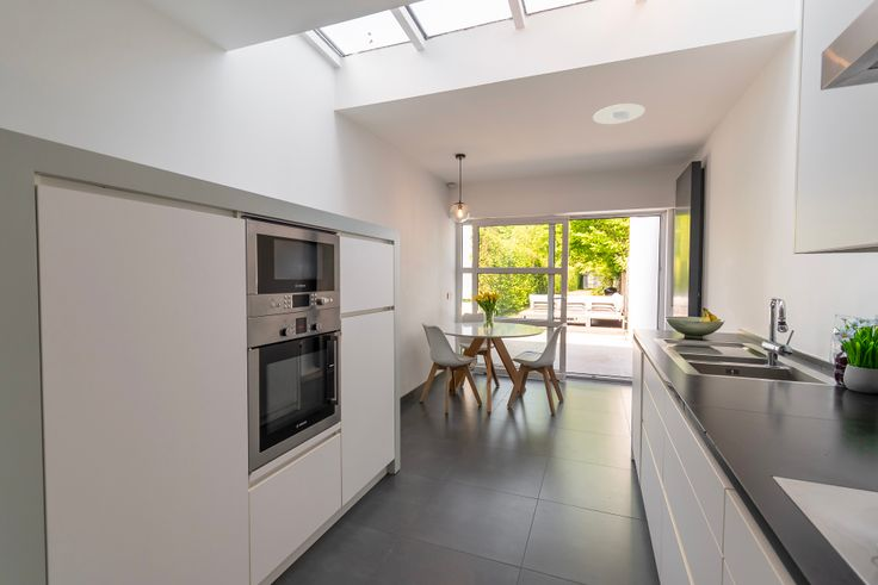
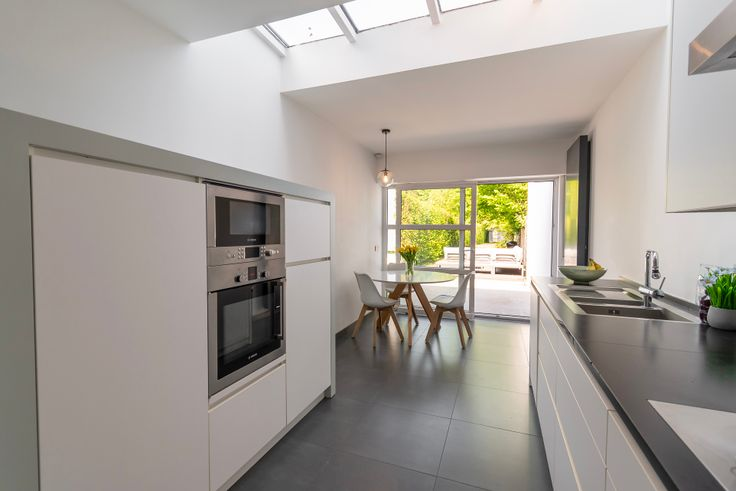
- recessed light [592,102,647,125]
